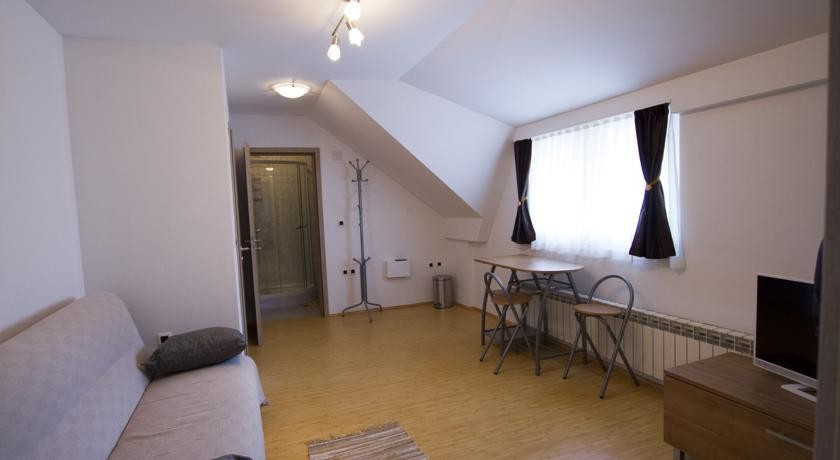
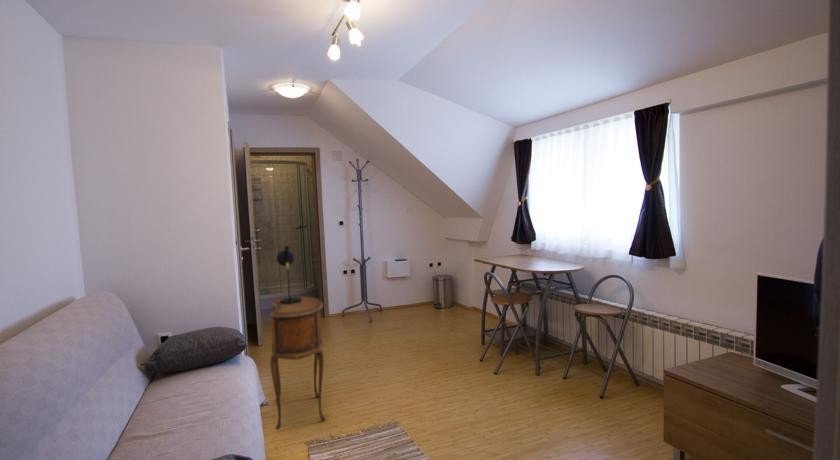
+ side table [269,295,326,430]
+ table lamp [276,245,301,306]
